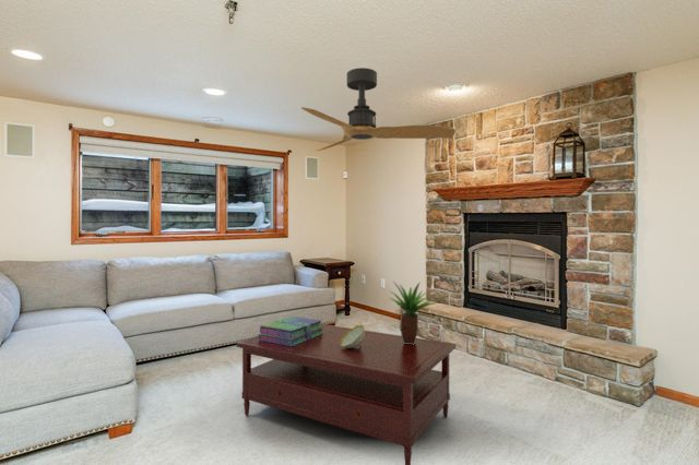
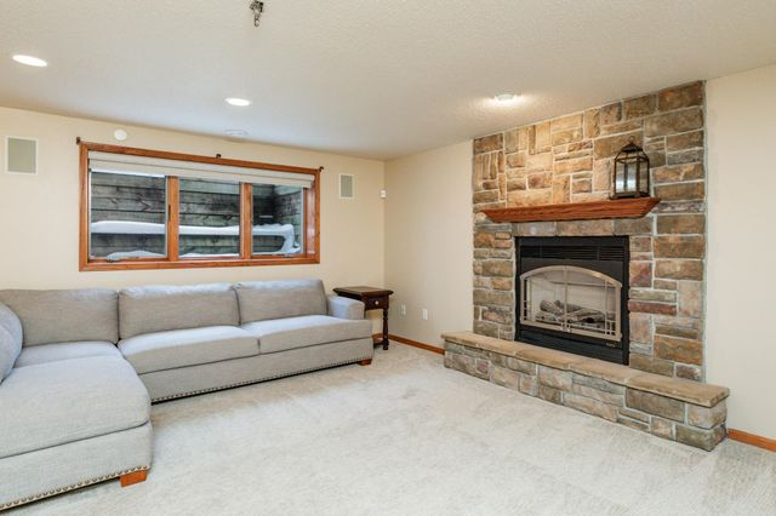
- decorative bowl [340,323,366,348]
- potted plant [389,281,439,345]
- coffee table [236,323,457,465]
- ceiling fan [300,67,457,152]
- stack of books [257,315,323,346]
